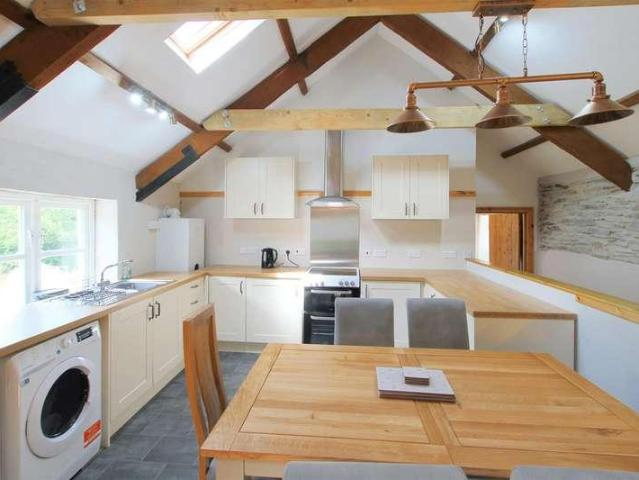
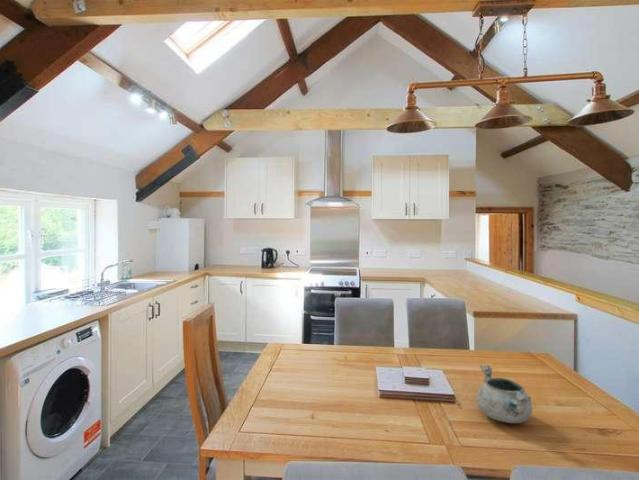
+ decorative bowl [475,364,533,424]
